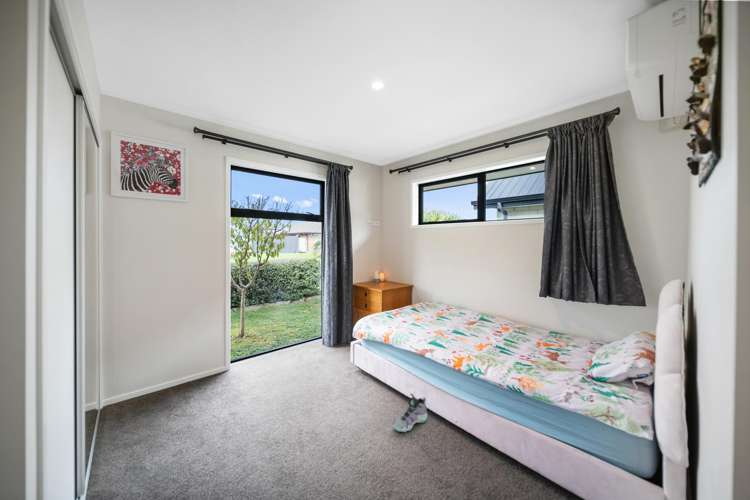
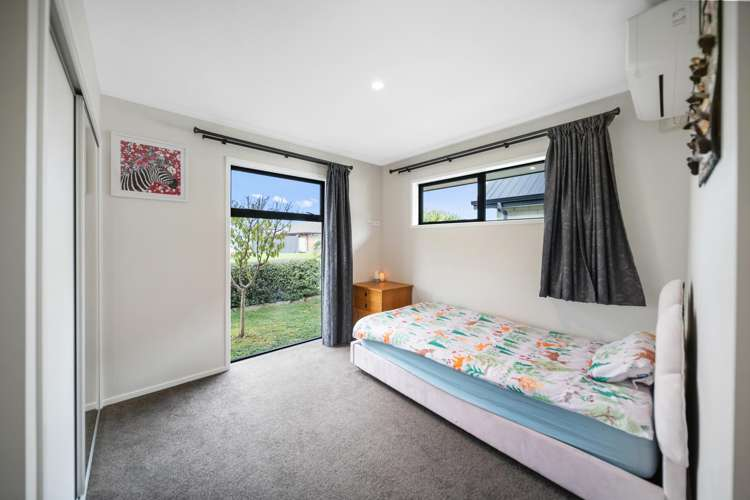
- sneaker [393,393,428,433]
